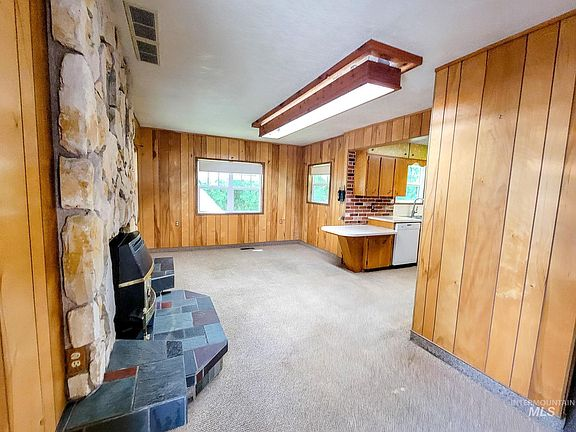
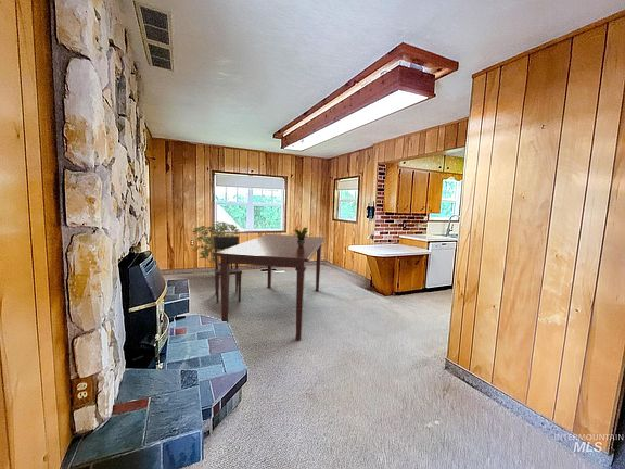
+ dining chair [213,236,243,304]
+ shrub [191,220,240,278]
+ dining table [214,233,327,342]
+ potted plant [290,227,314,246]
